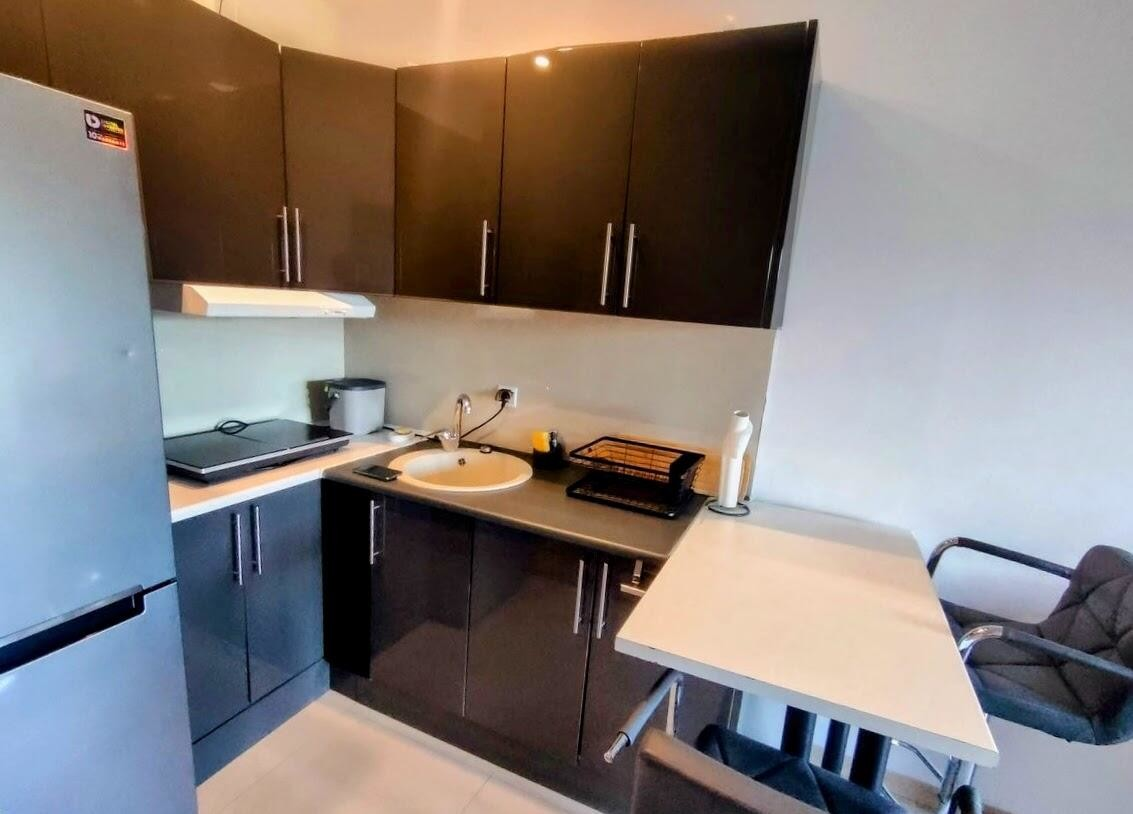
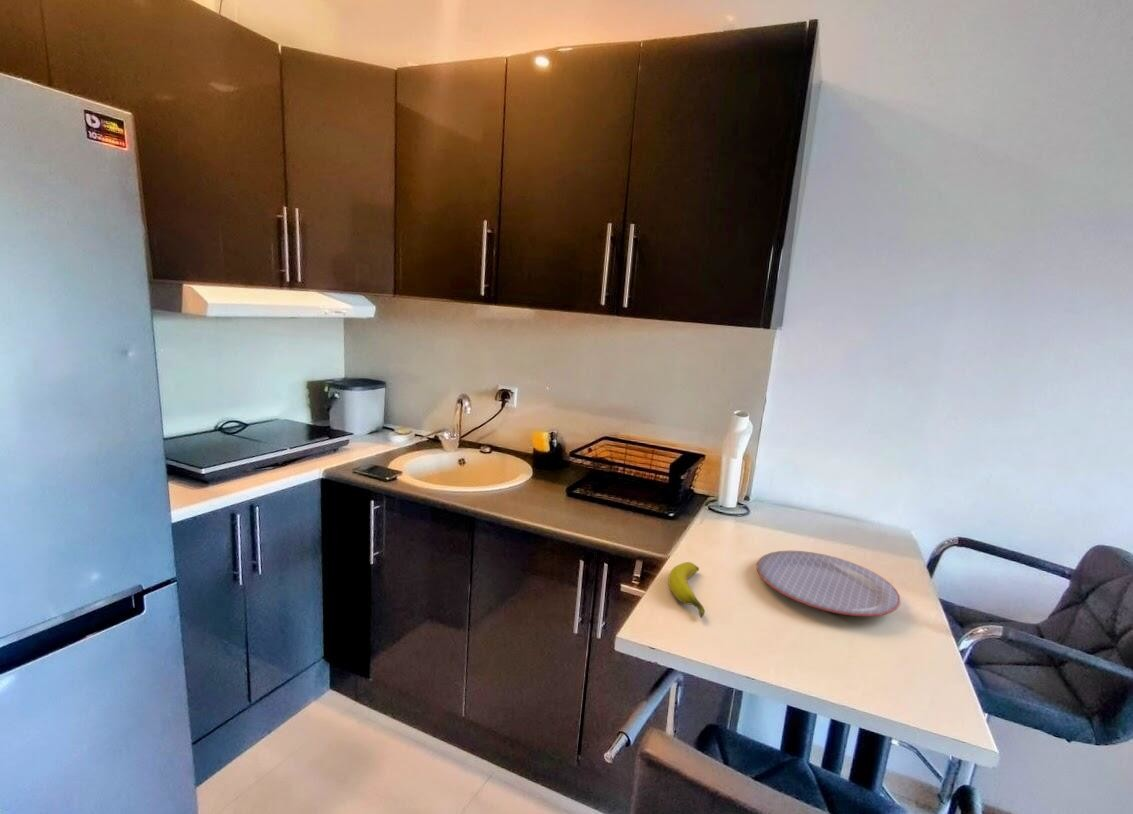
+ plate [756,550,901,618]
+ banana [667,561,706,619]
